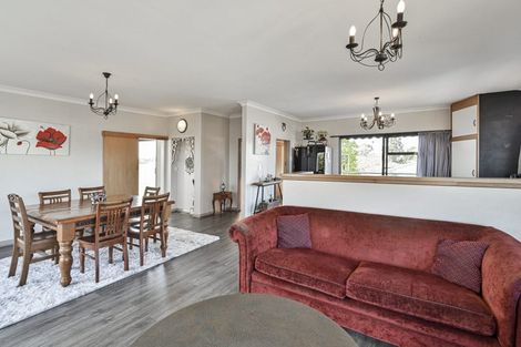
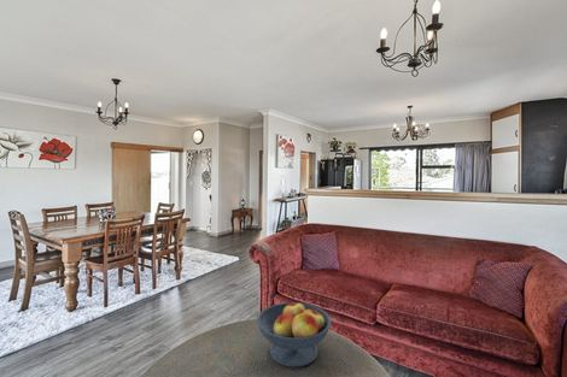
+ fruit bowl [256,301,333,369]
